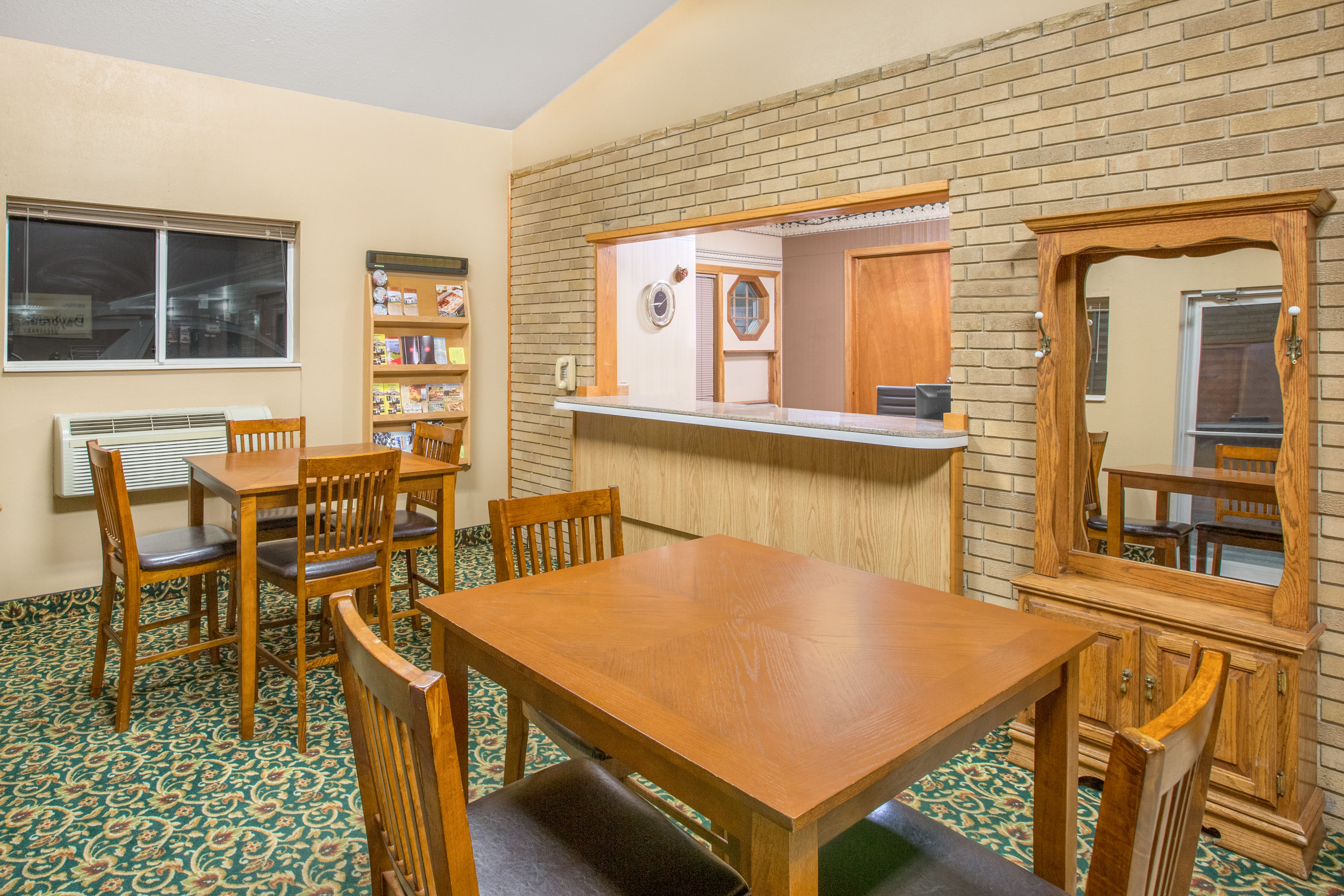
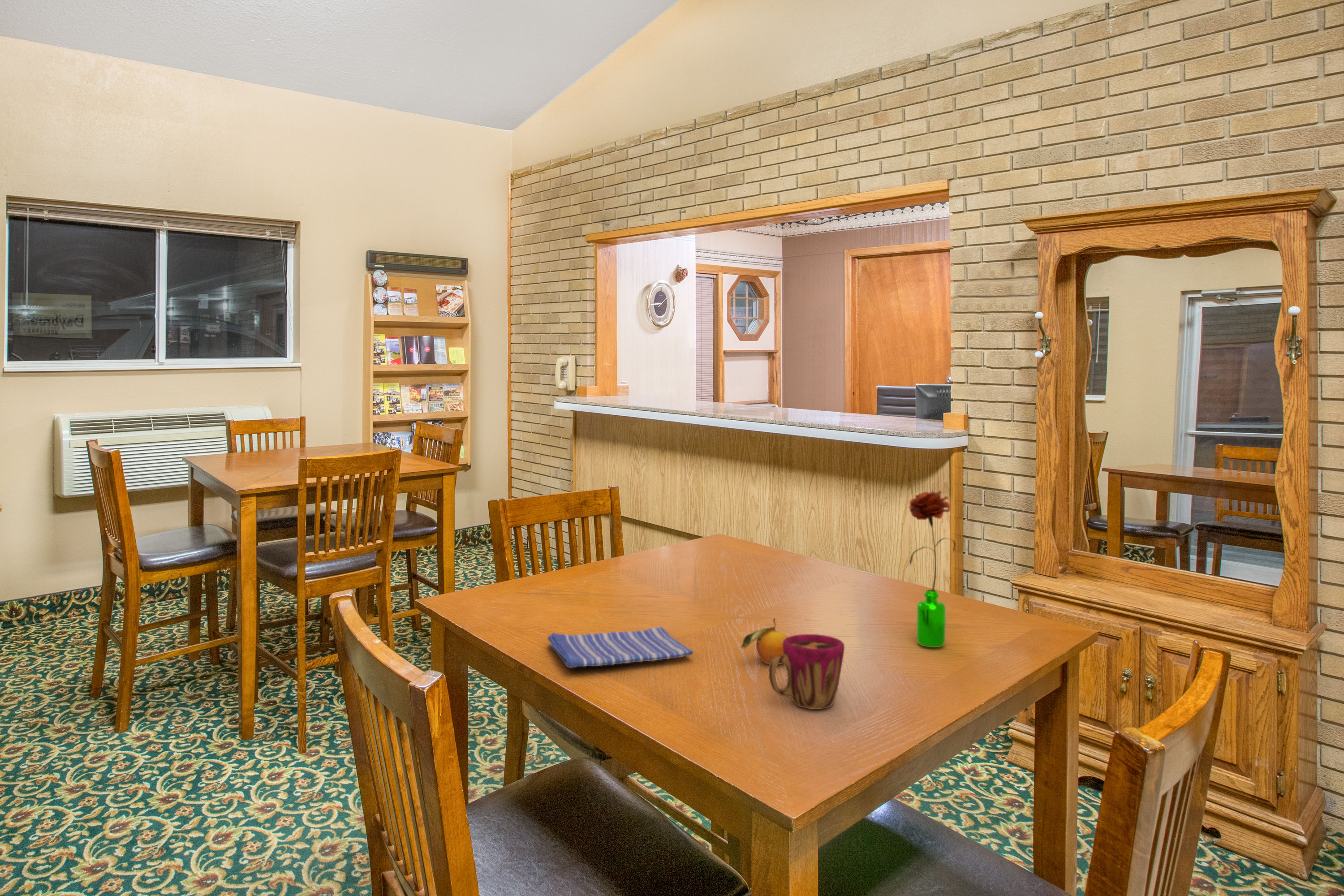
+ dish towel [547,626,694,668]
+ flower [908,490,956,648]
+ cup [768,633,845,710]
+ fruit [740,617,788,665]
